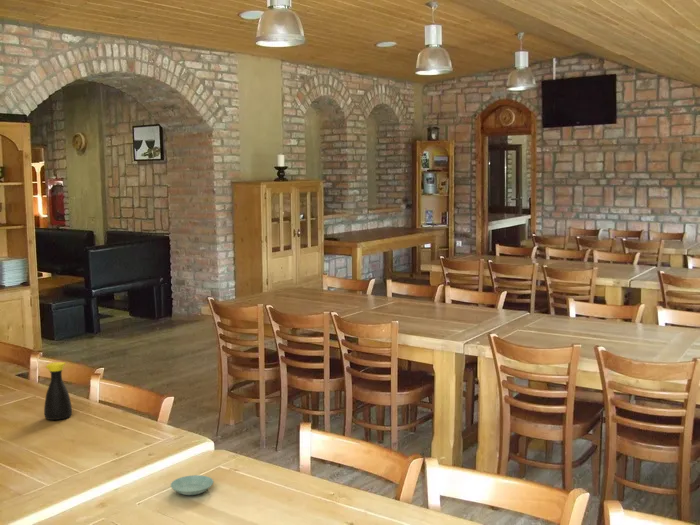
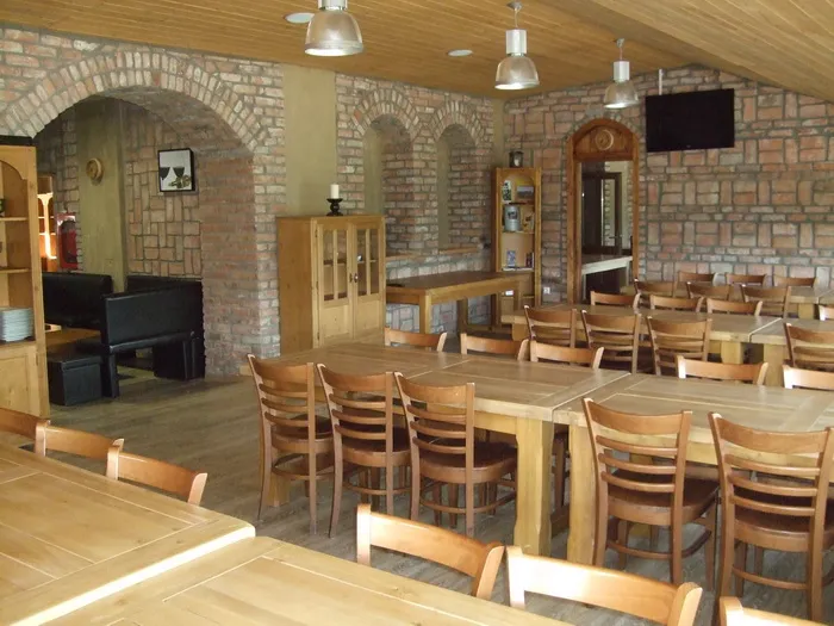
- bottle [43,361,73,421]
- saucer [170,474,215,496]
